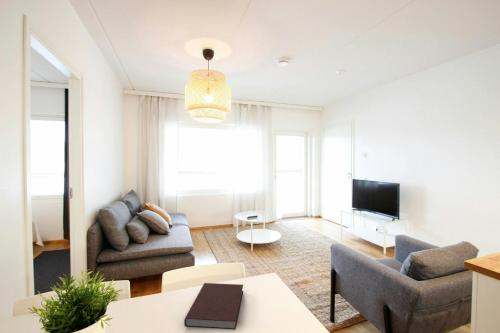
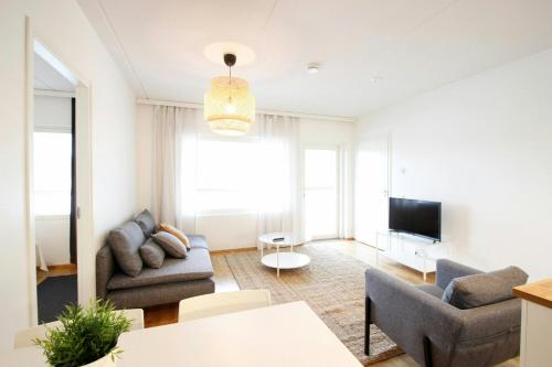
- notebook [183,282,244,331]
